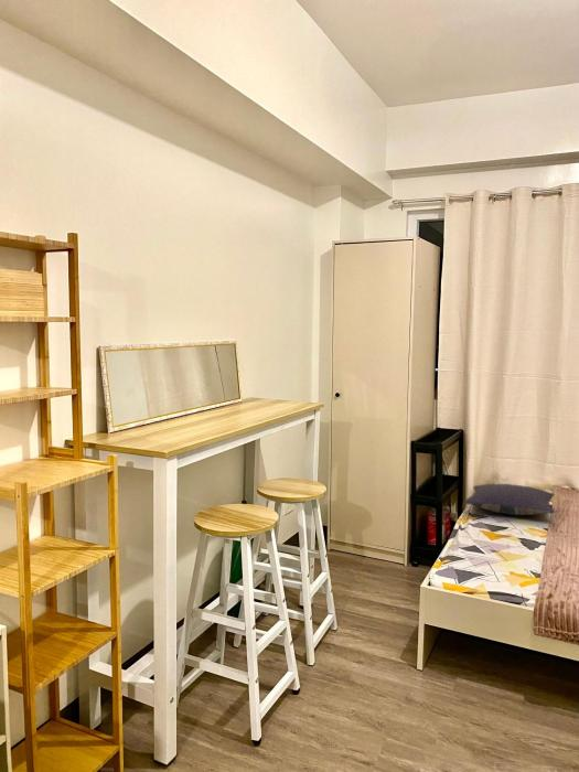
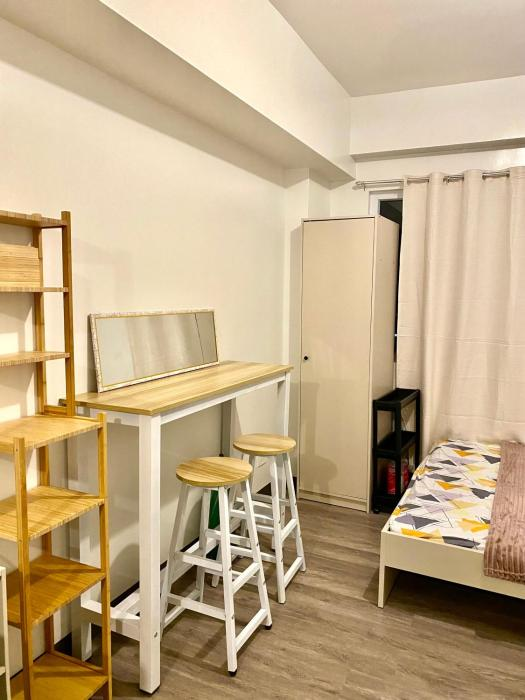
- pillow [463,483,556,516]
